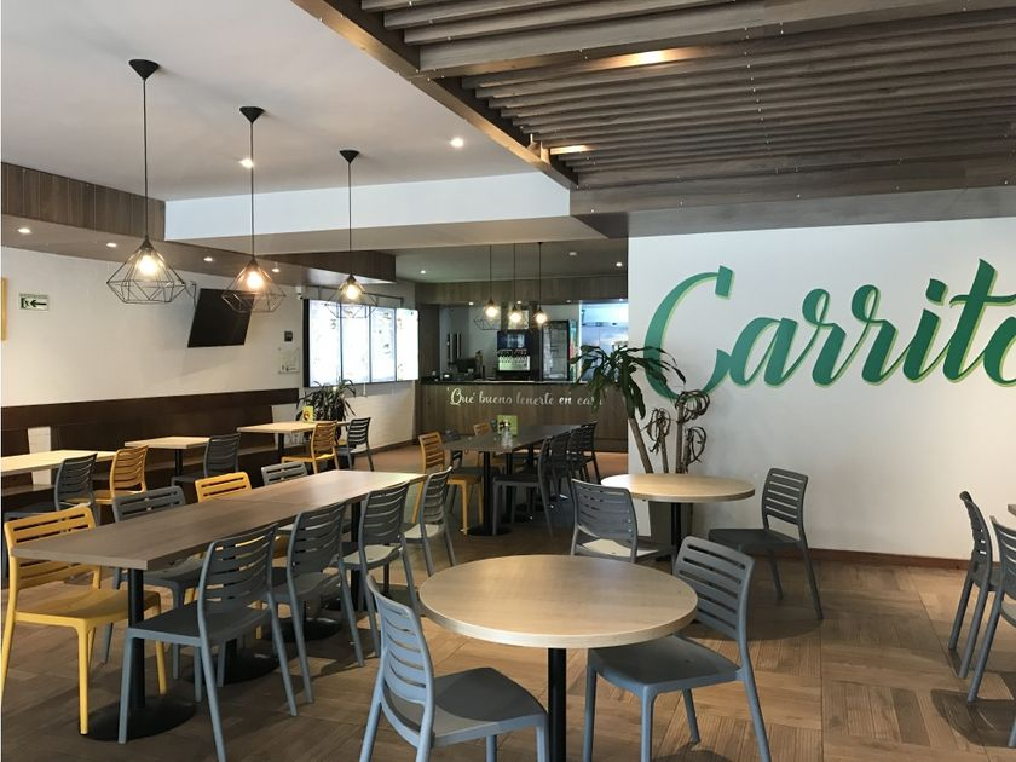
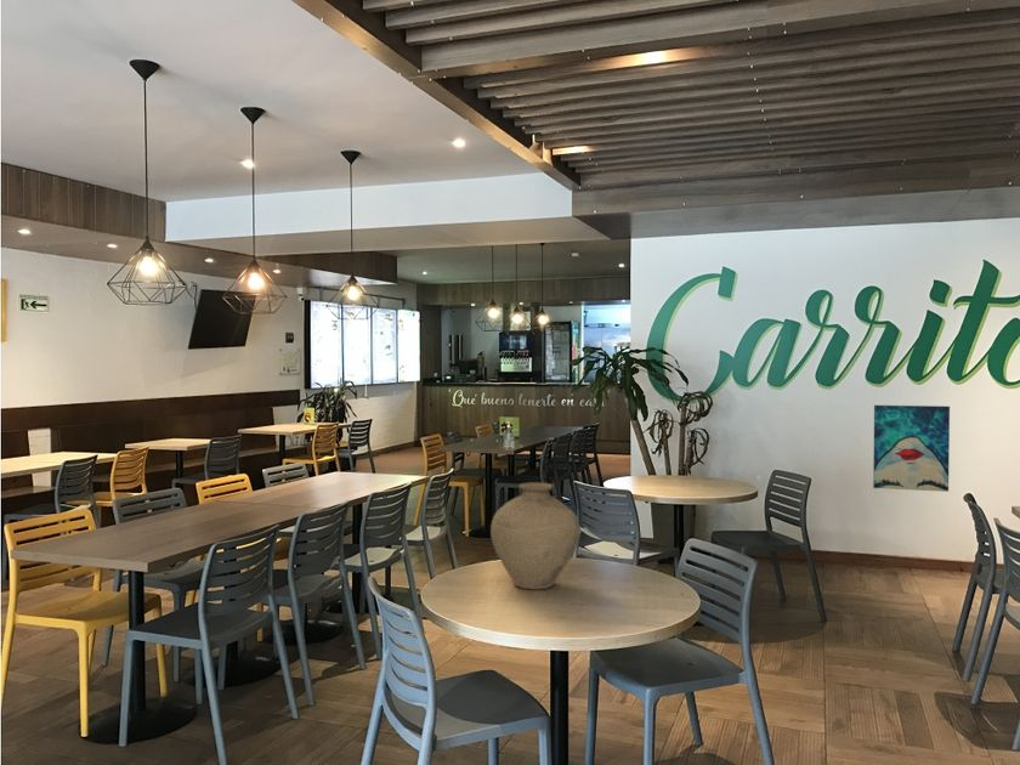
+ wall art [872,404,951,493]
+ vase [489,481,580,590]
